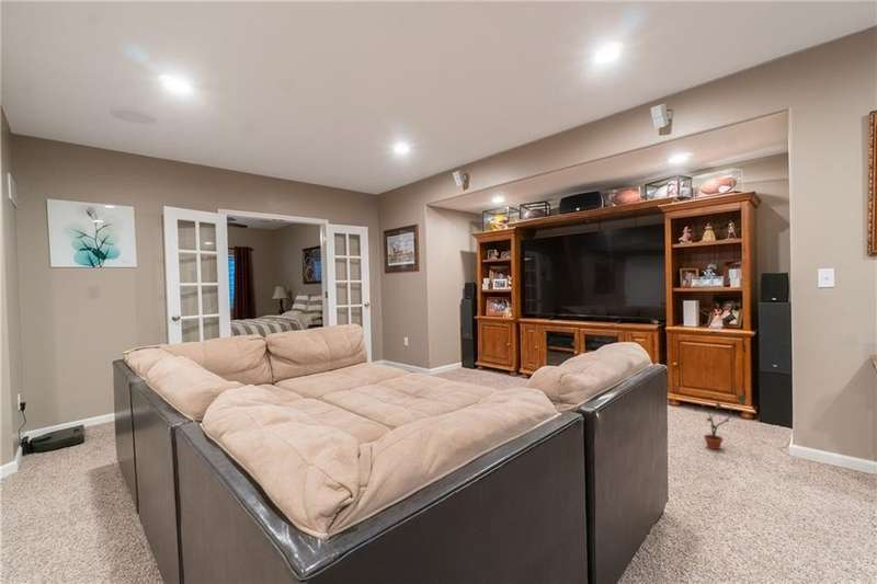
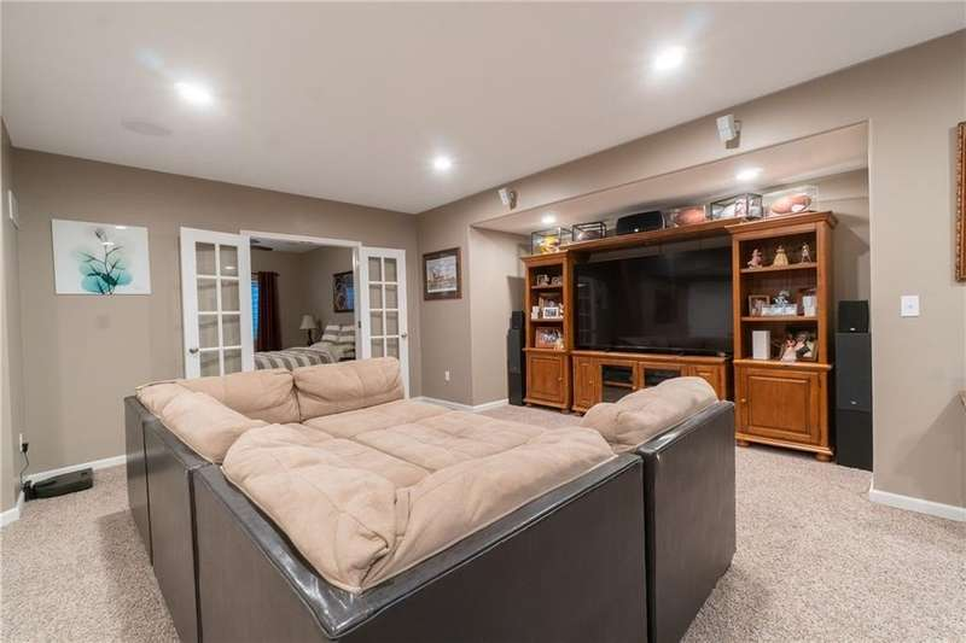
- potted plant [694,394,747,451]
